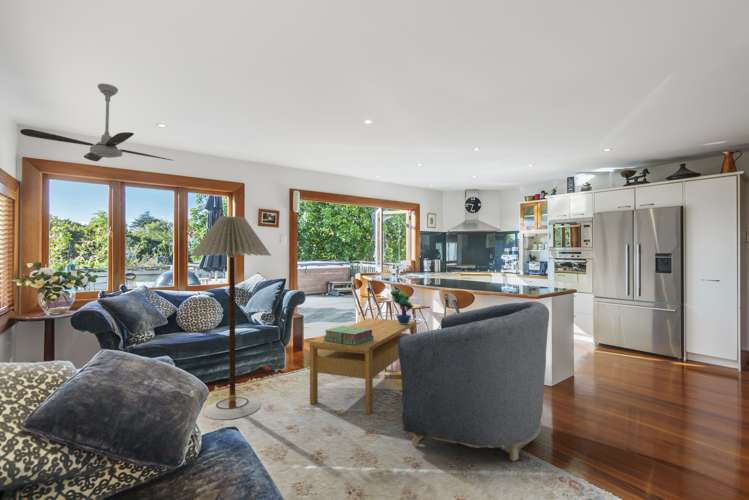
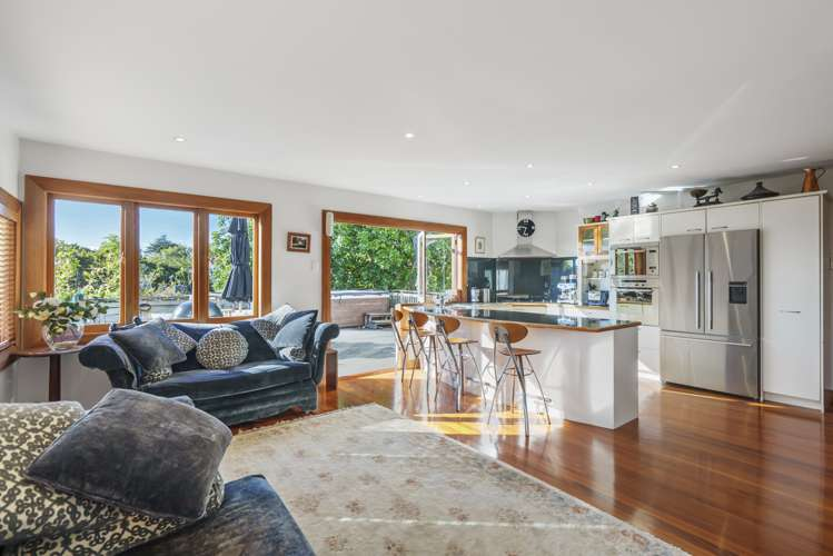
- ceiling fan [19,83,175,162]
- potted plant [389,289,414,324]
- armchair [398,300,550,462]
- coffee table [308,317,417,415]
- stack of books [323,325,374,346]
- floor lamp [190,215,272,420]
